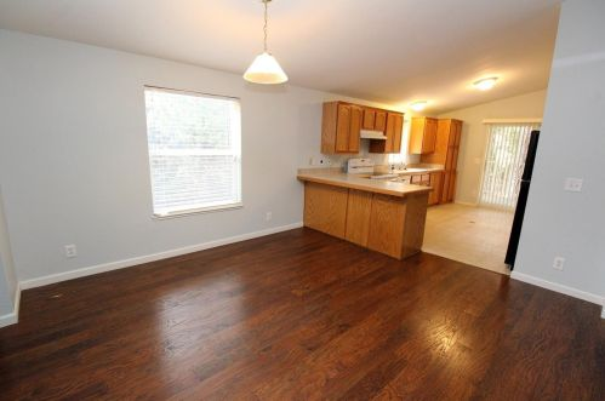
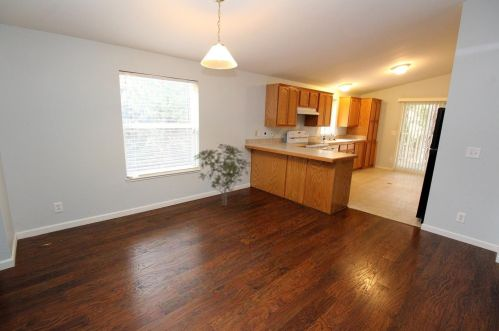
+ shrub [193,143,253,207]
